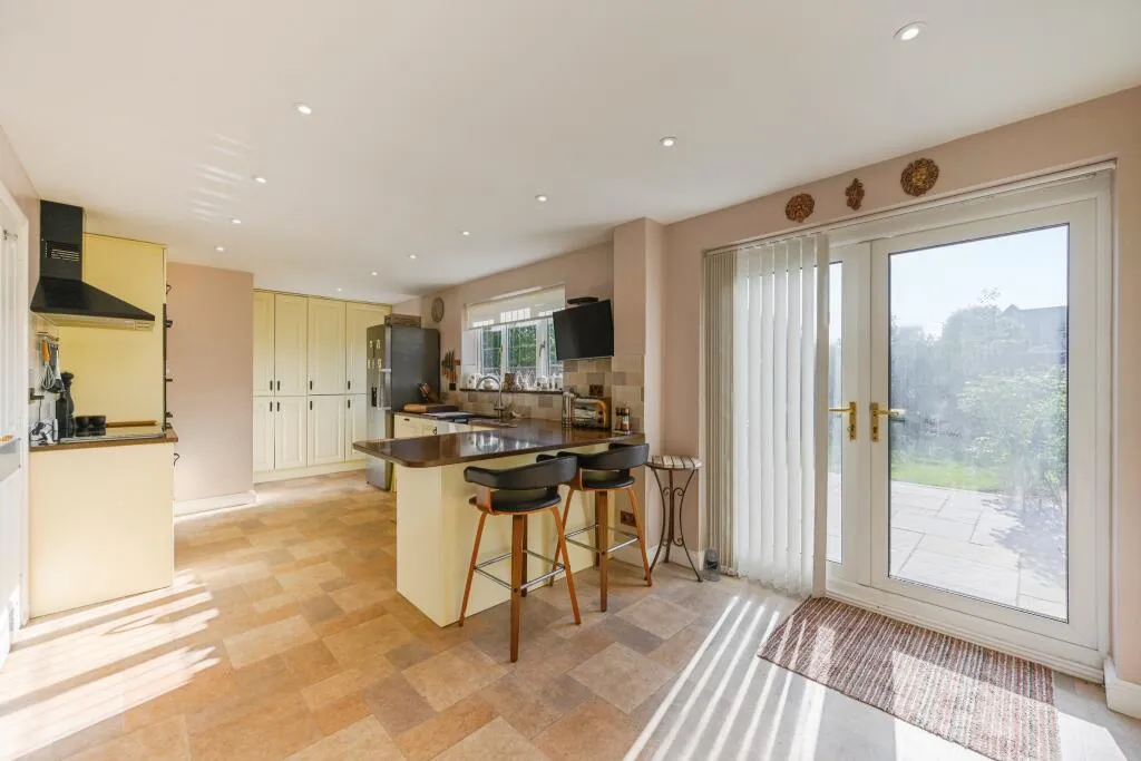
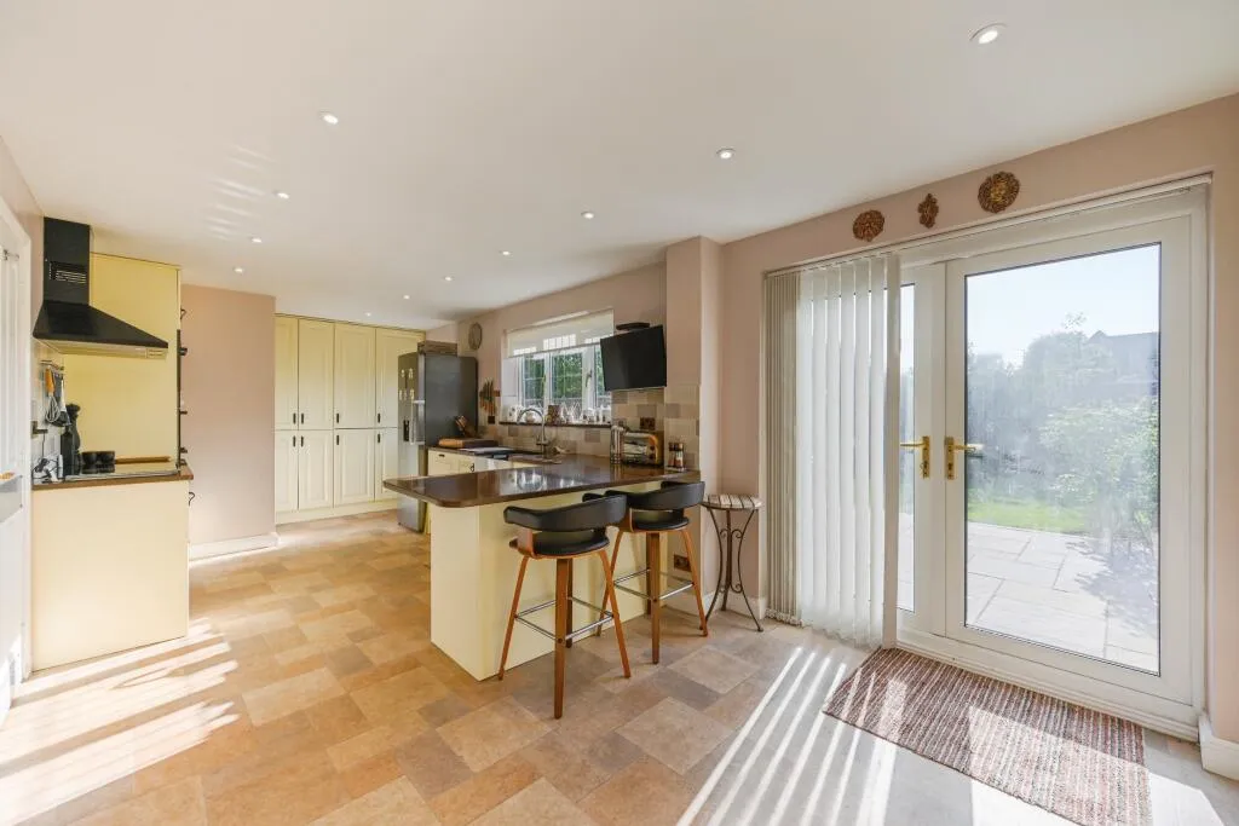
- lantern [702,533,722,582]
